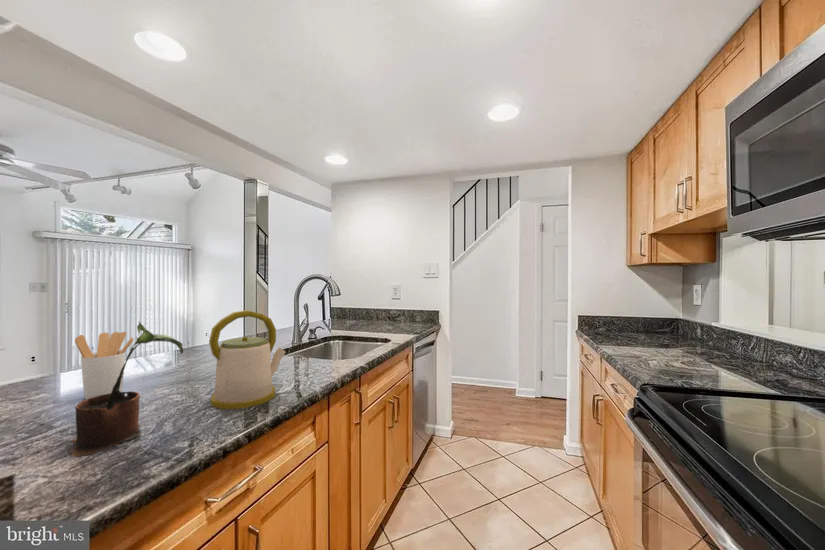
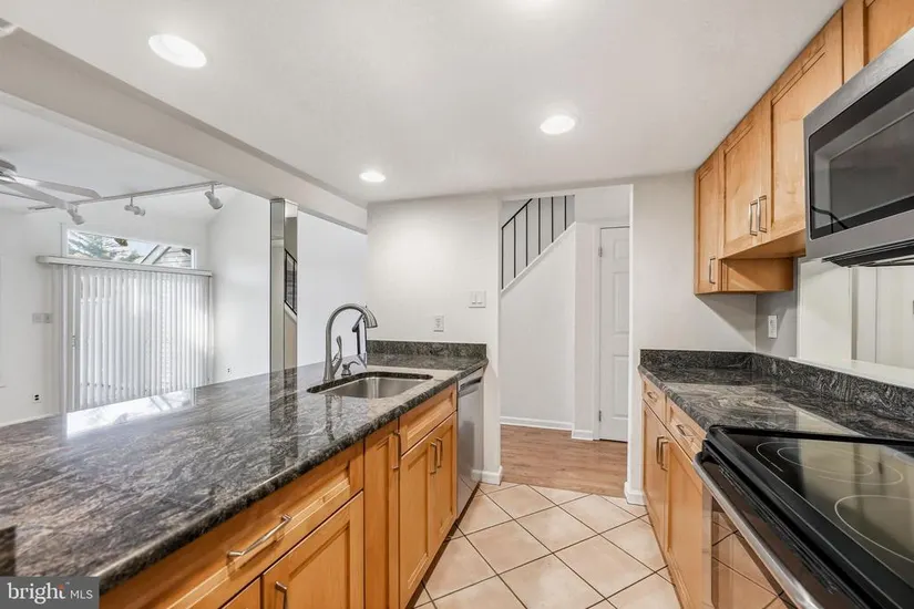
- utensil holder [74,331,135,400]
- potted plant [68,320,184,458]
- kettle [208,309,286,410]
